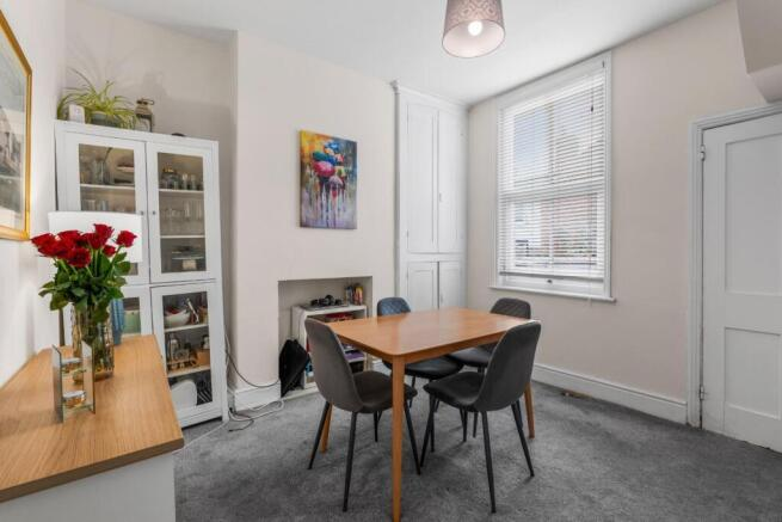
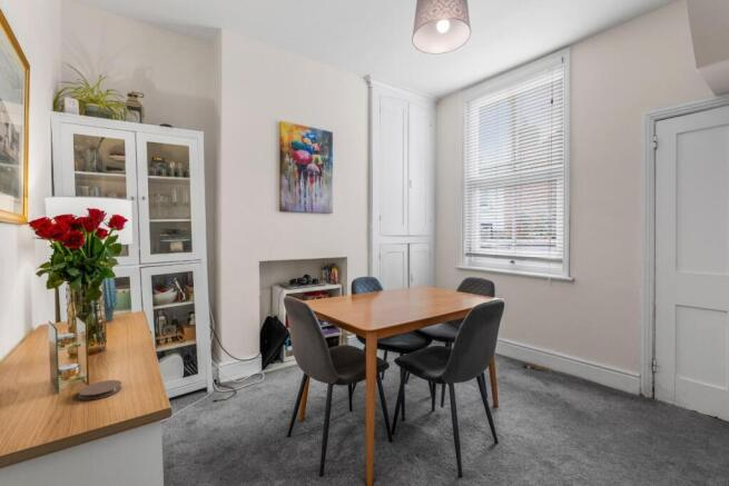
+ coaster [77,379,122,401]
